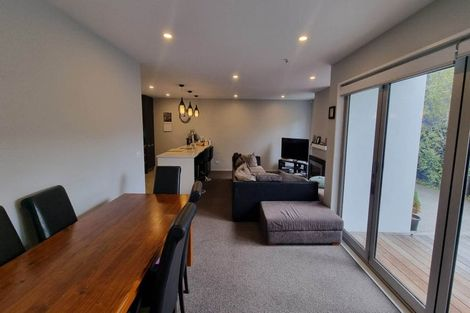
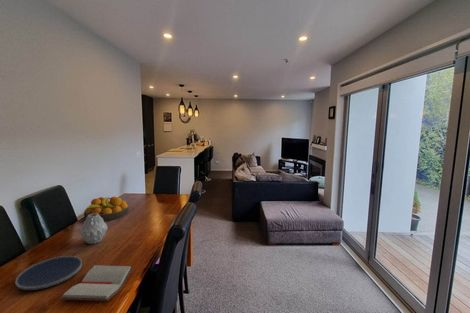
+ plate [14,255,83,291]
+ paperback book [57,264,135,302]
+ vase [78,213,109,245]
+ fruit bowl [83,196,130,222]
